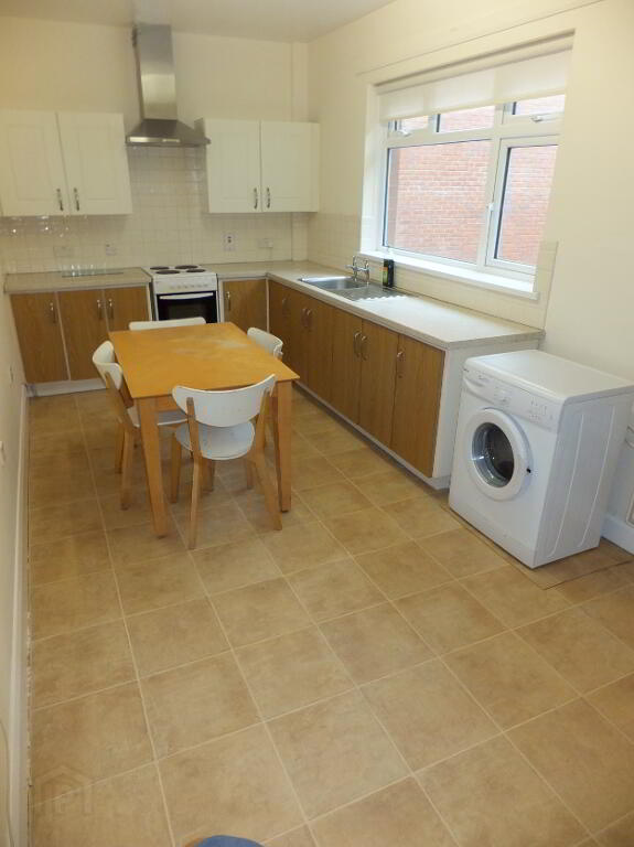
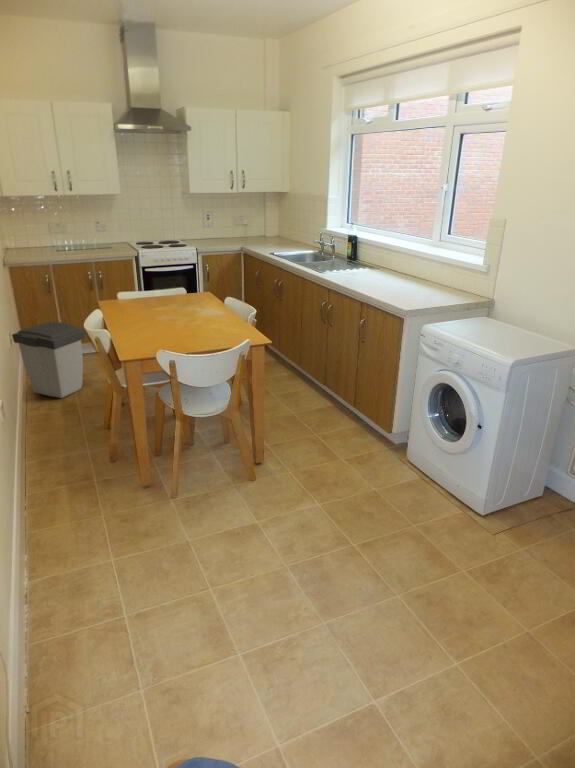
+ trash can [11,321,86,399]
